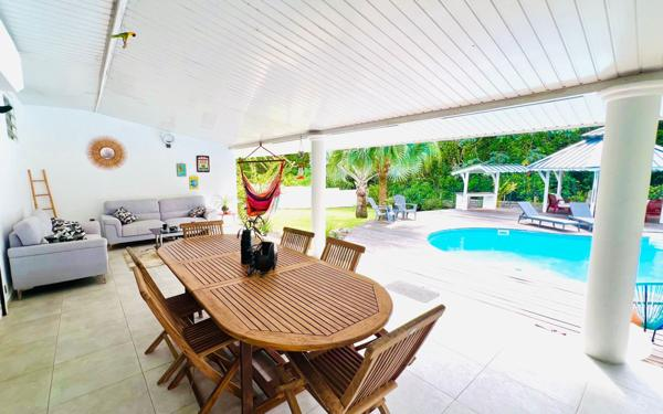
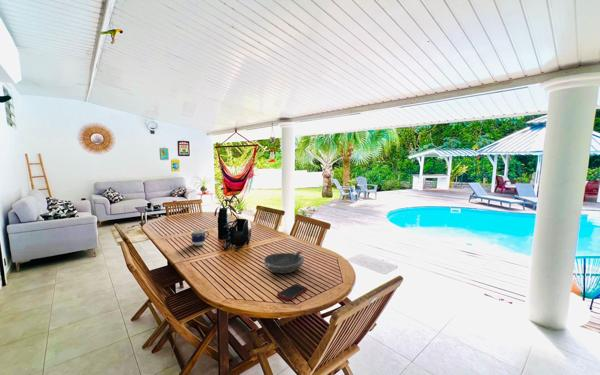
+ cell phone [276,283,308,301]
+ bowl [262,250,305,274]
+ cup [190,229,210,247]
